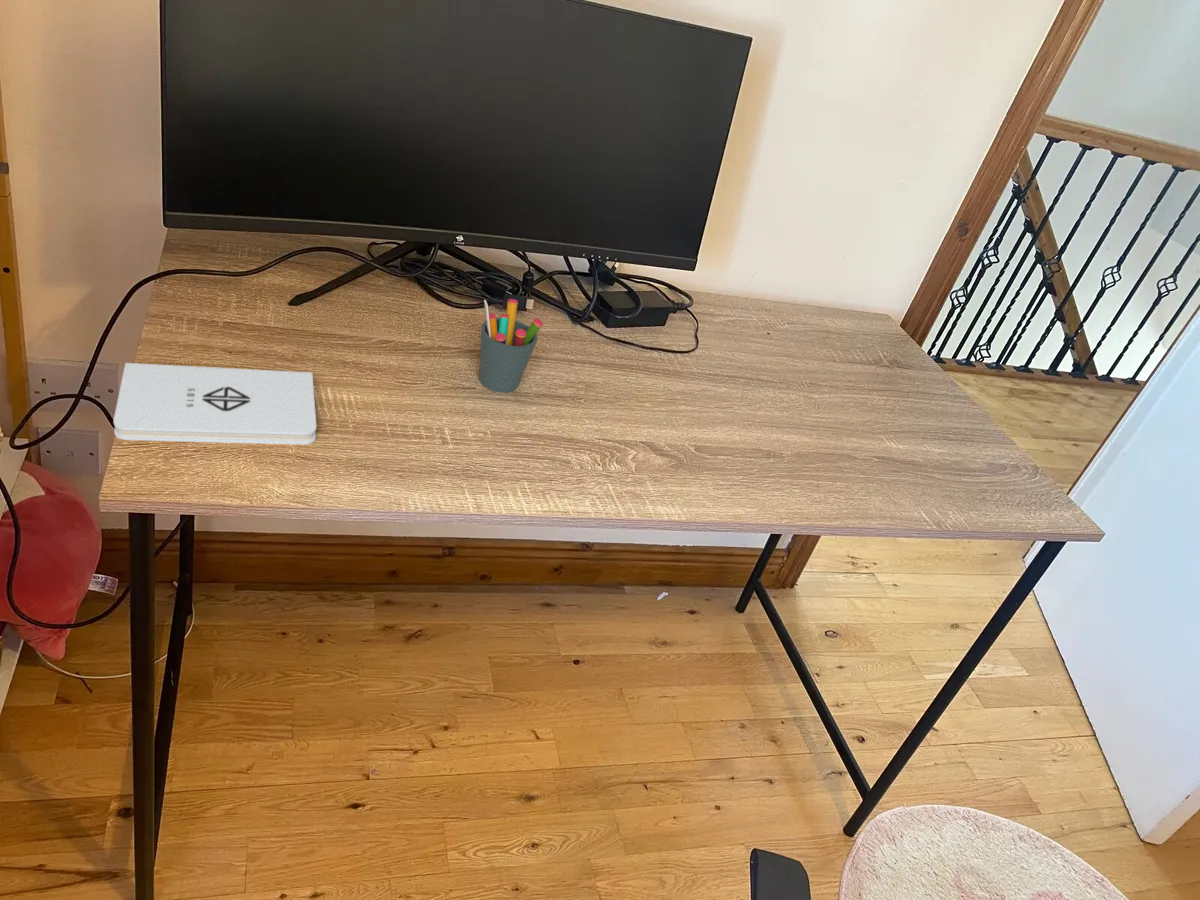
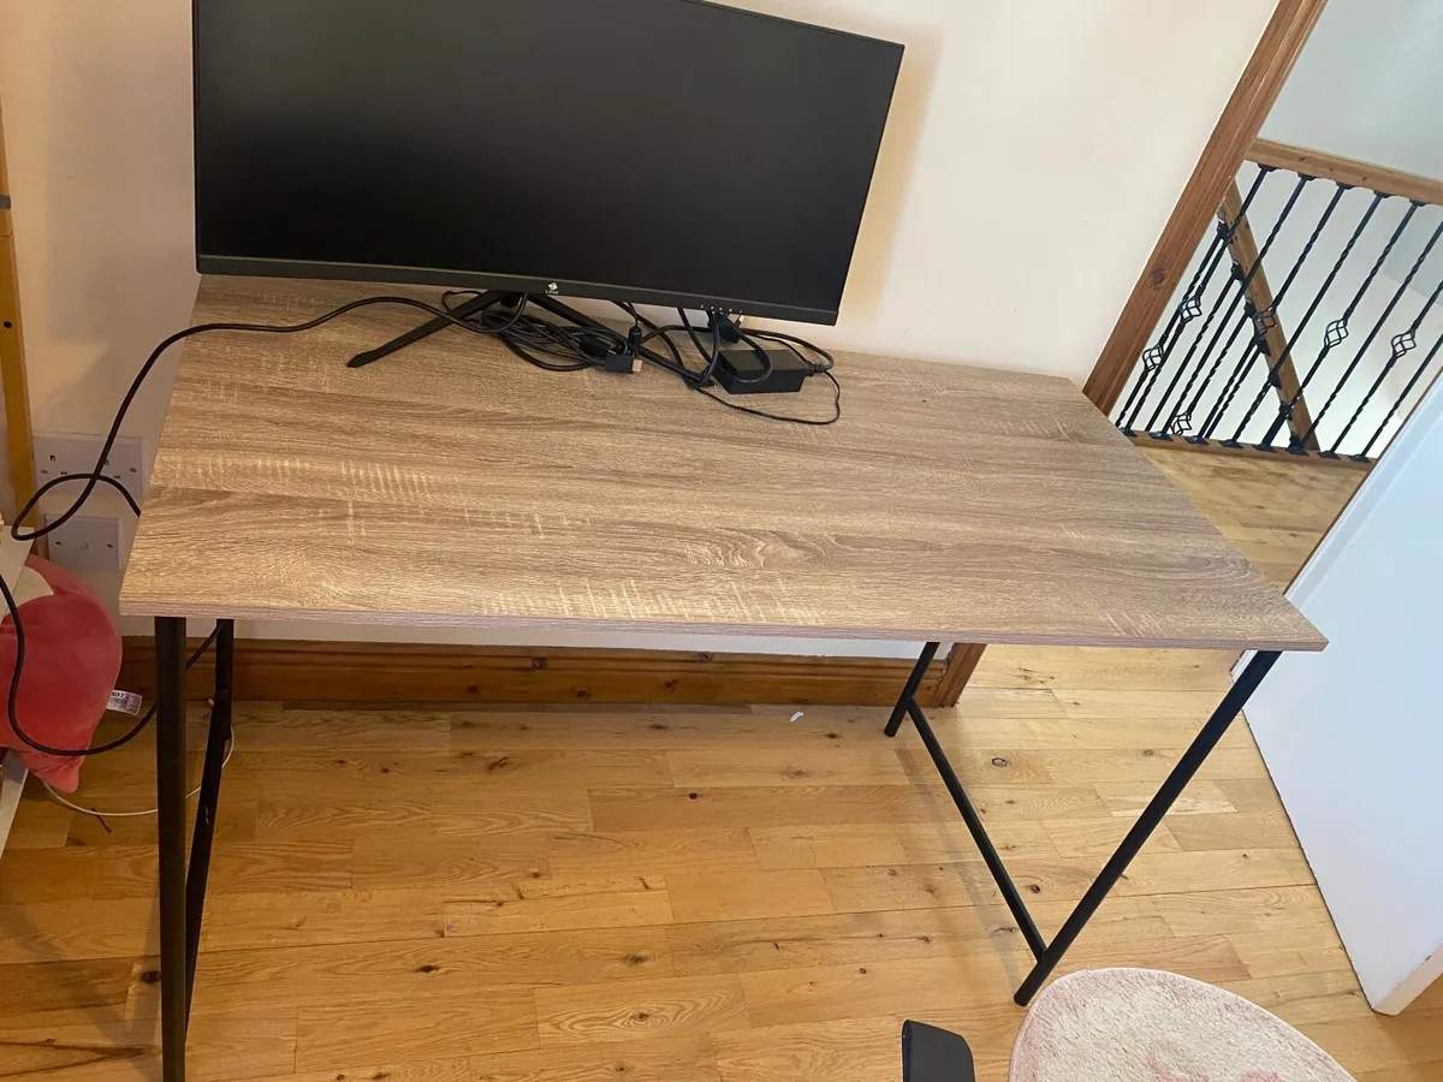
- notepad [113,362,317,445]
- pen holder [479,298,544,393]
